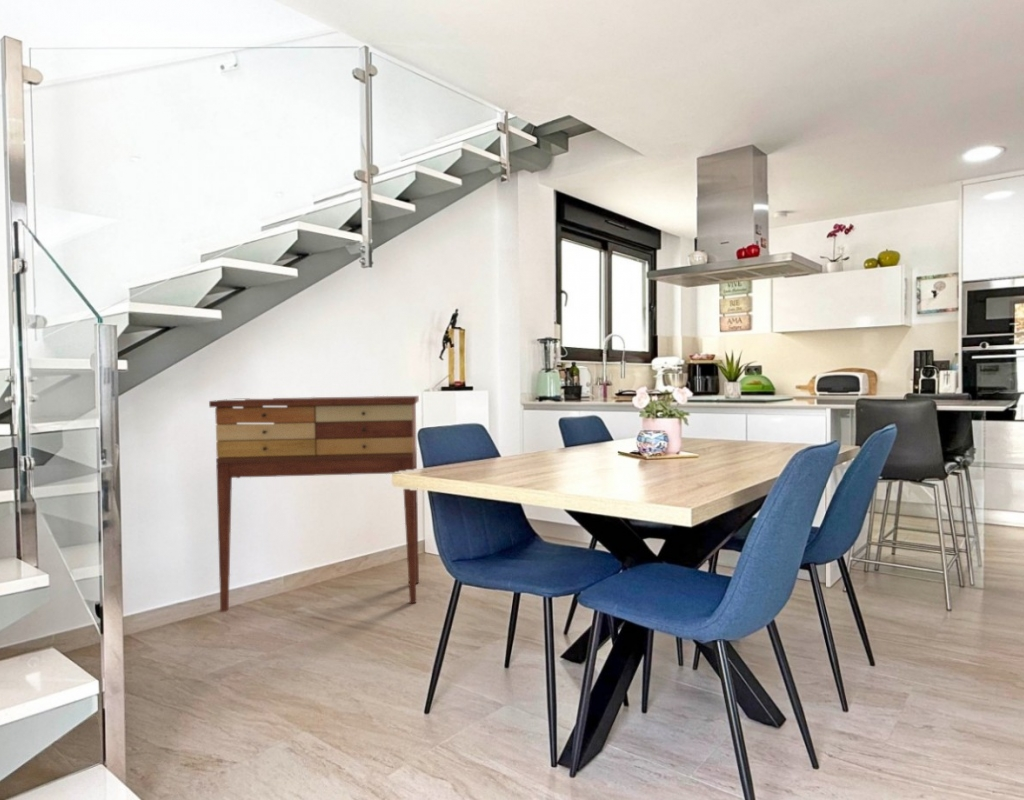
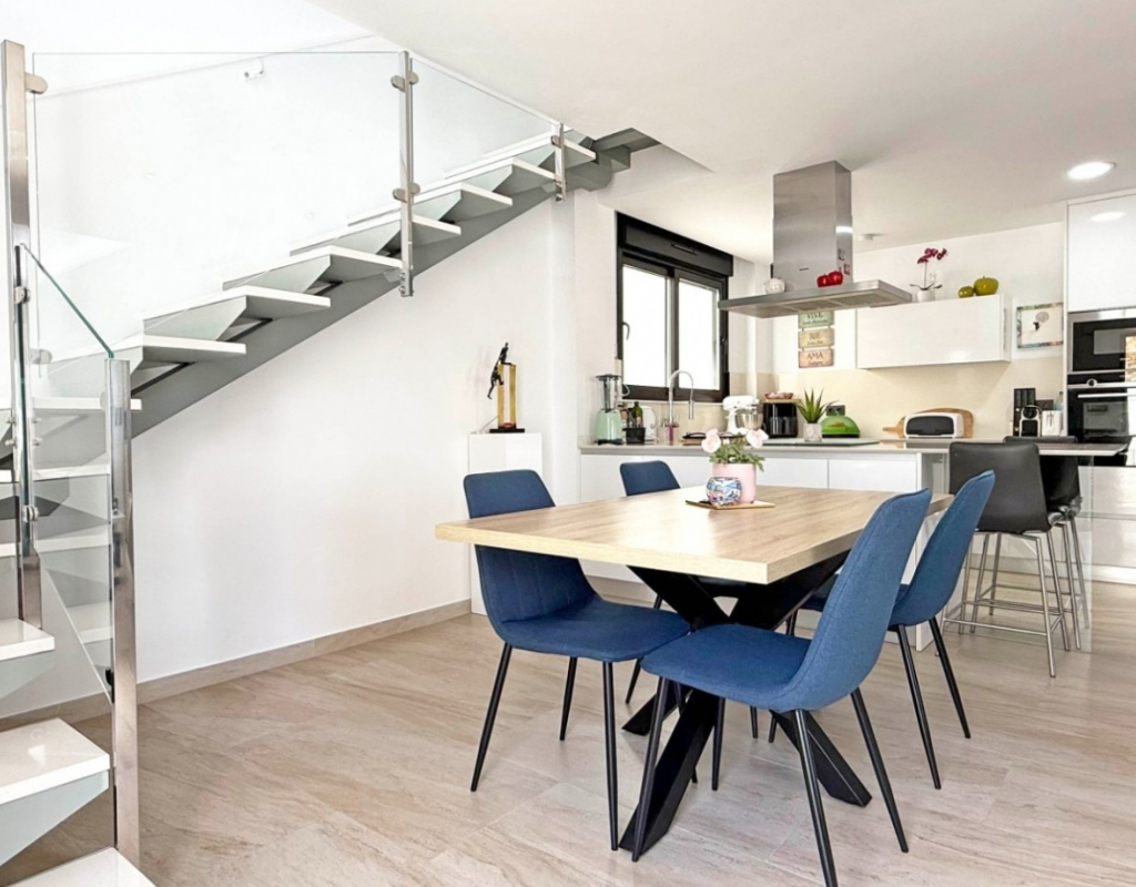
- console table [208,395,420,613]
